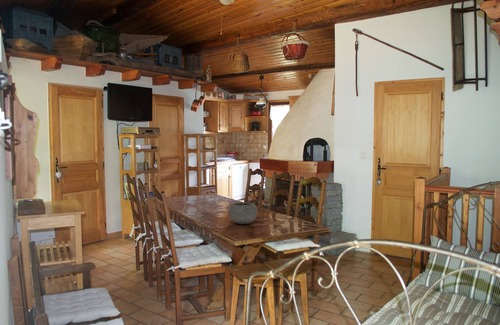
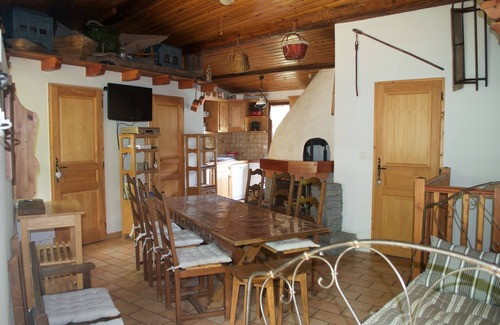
- bowl [228,201,258,225]
